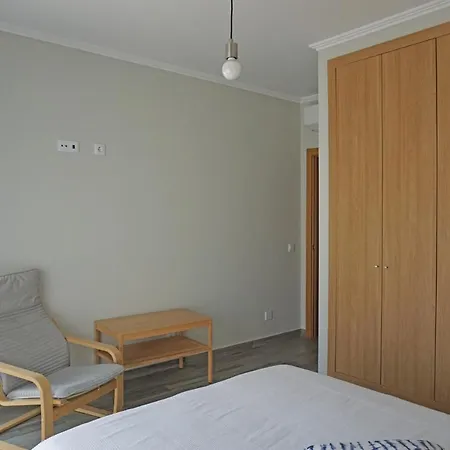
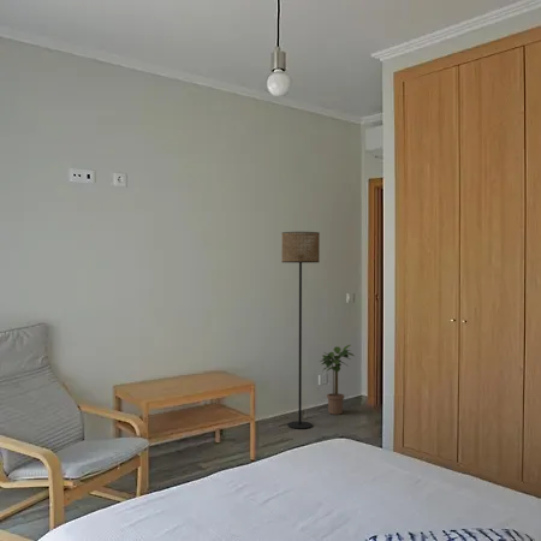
+ floor lamp [280,231,321,430]
+ potted plant [319,344,355,416]
